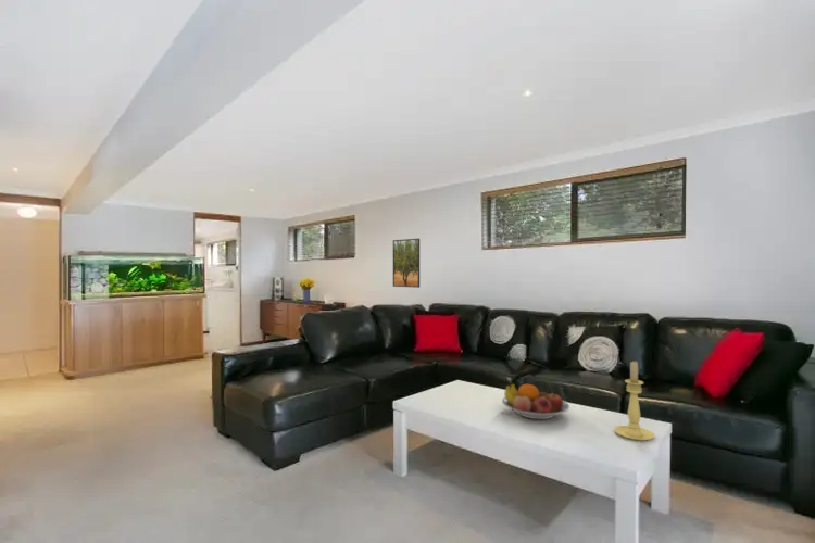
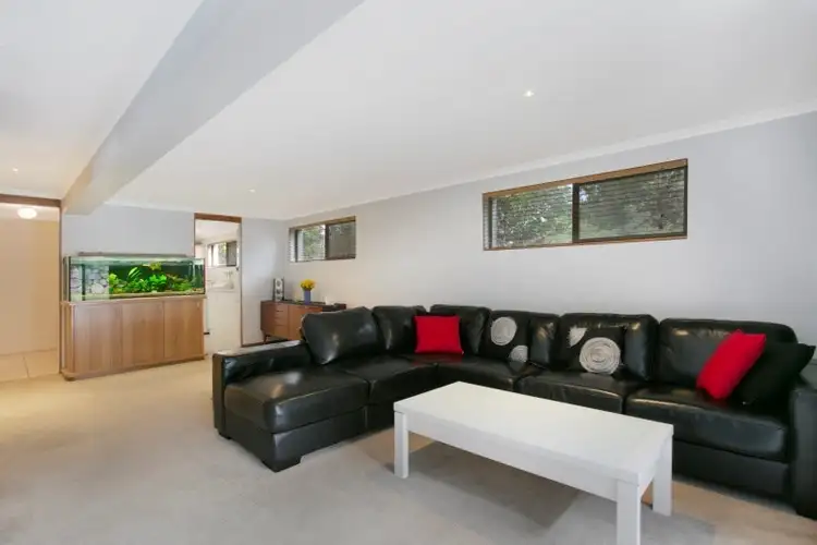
- fruit bowl [501,382,570,420]
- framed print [392,238,421,289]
- candle holder [613,361,656,442]
